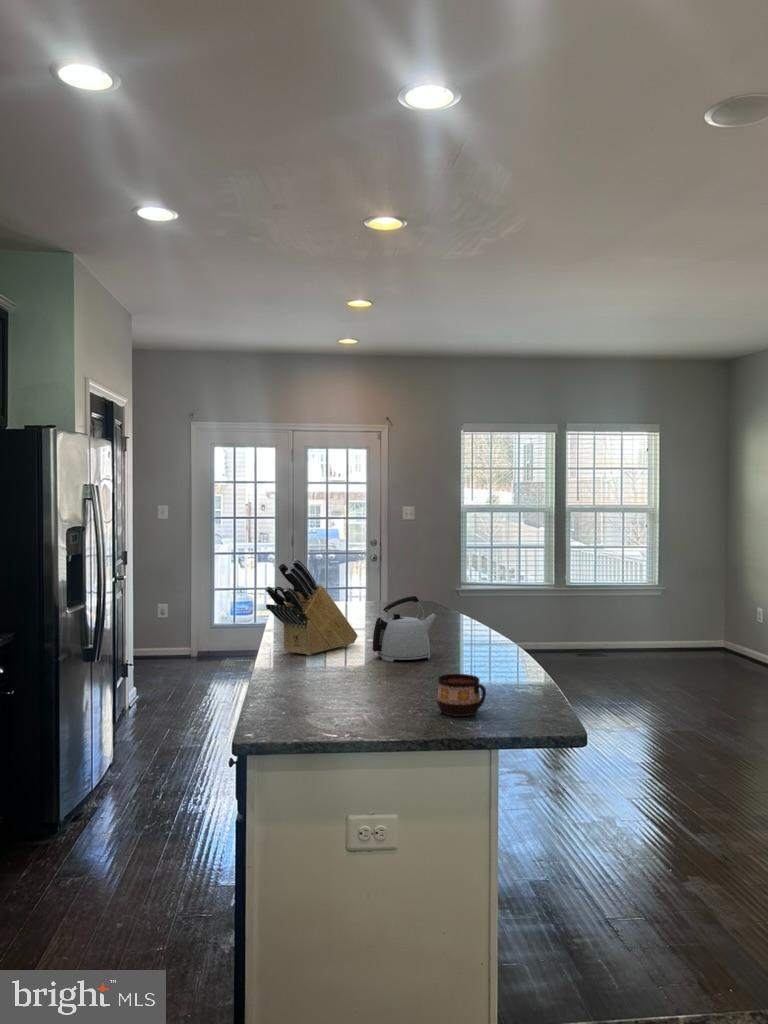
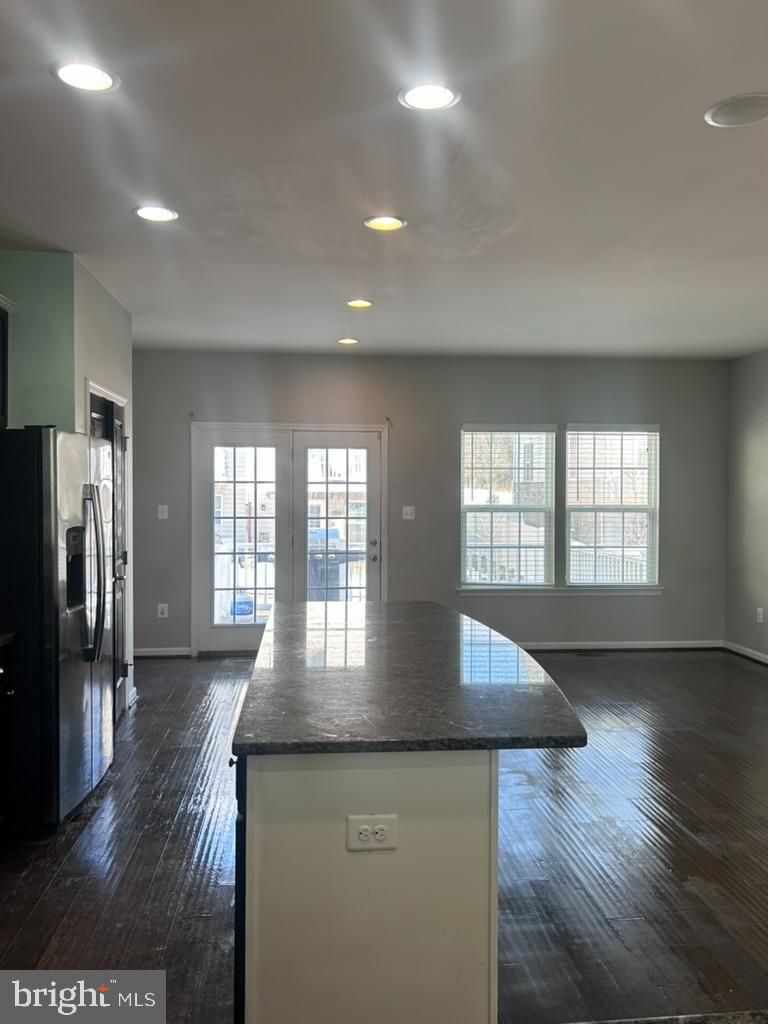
- kettle [372,595,438,663]
- knife block [264,558,359,656]
- cup [437,673,487,717]
